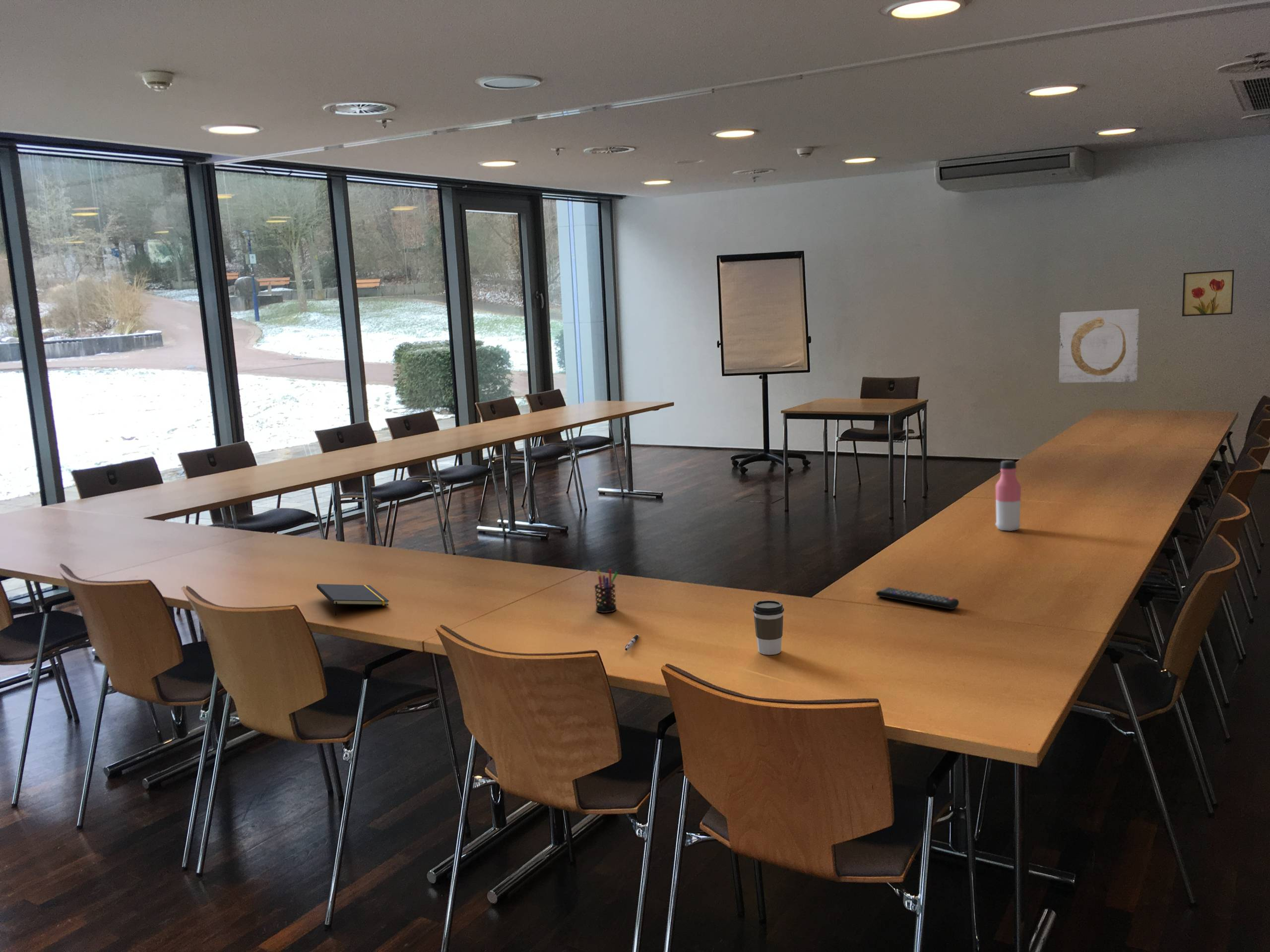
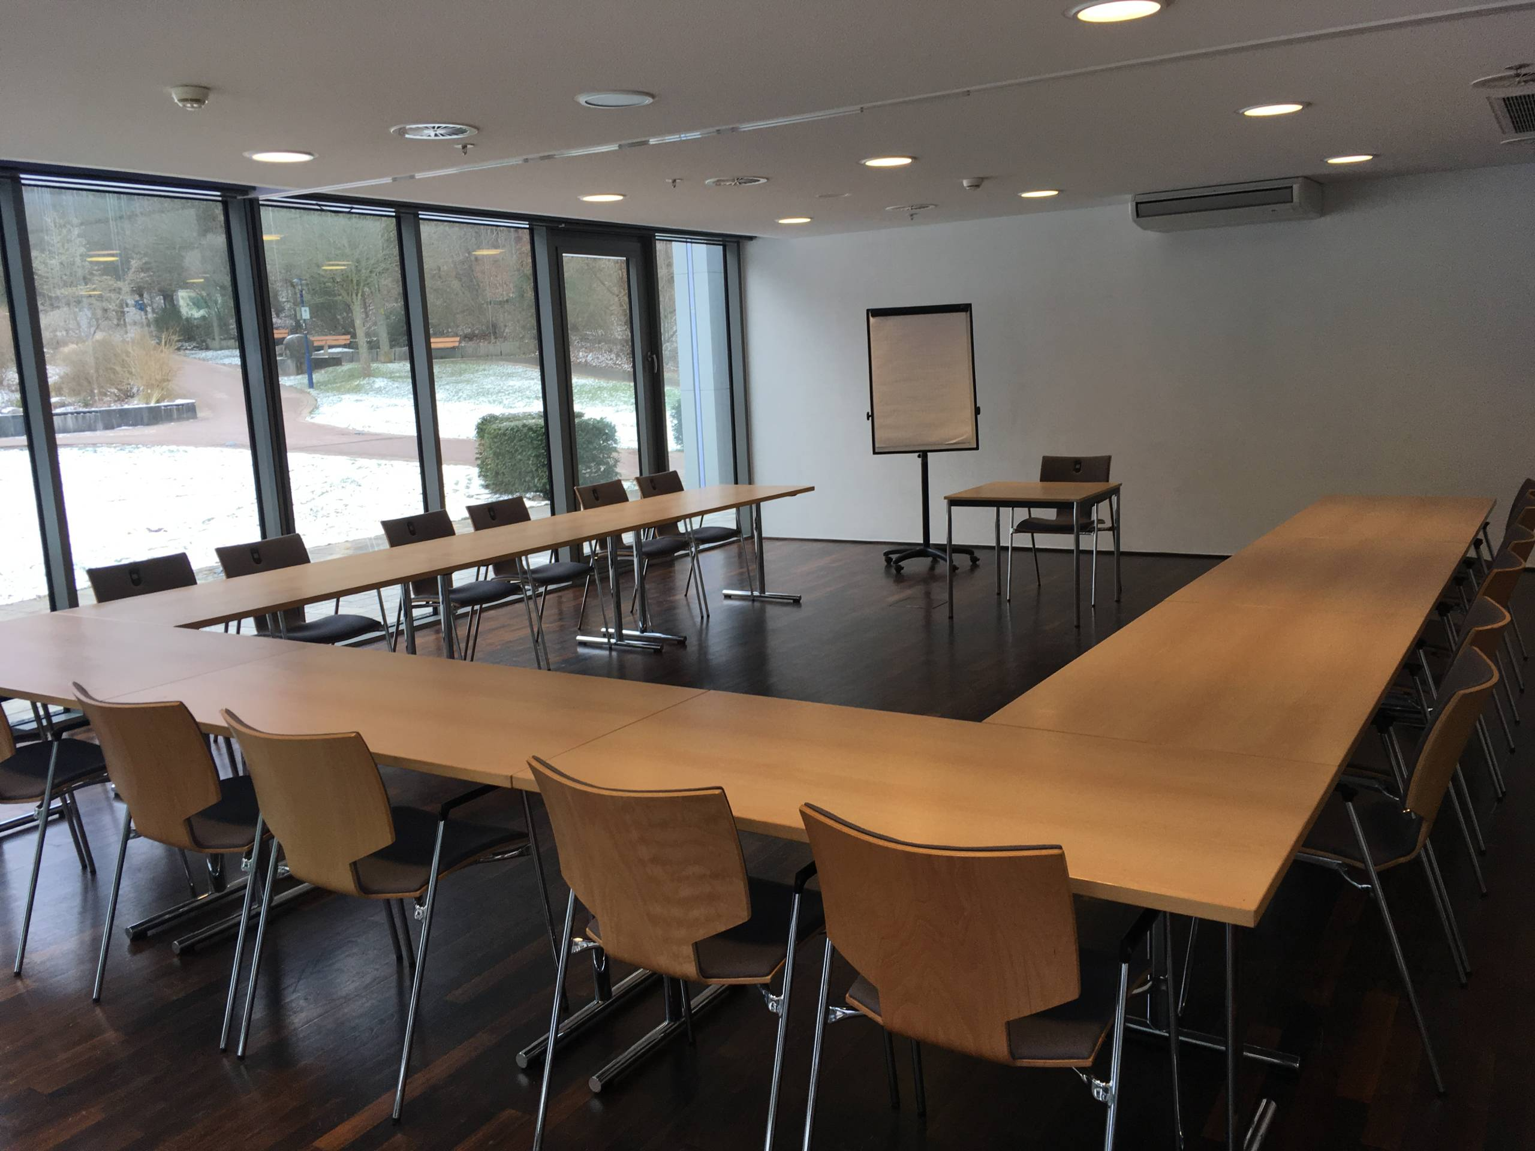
- wall art [1182,269,1235,317]
- water bottle [995,460,1021,532]
- wall art [1059,308,1140,383]
- pen [625,634,639,651]
- remote control [875,587,959,610]
- pen holder [594,569,619,613]
- coffee cup [753,600,784,655]
- notepad [316,584,389,616]
